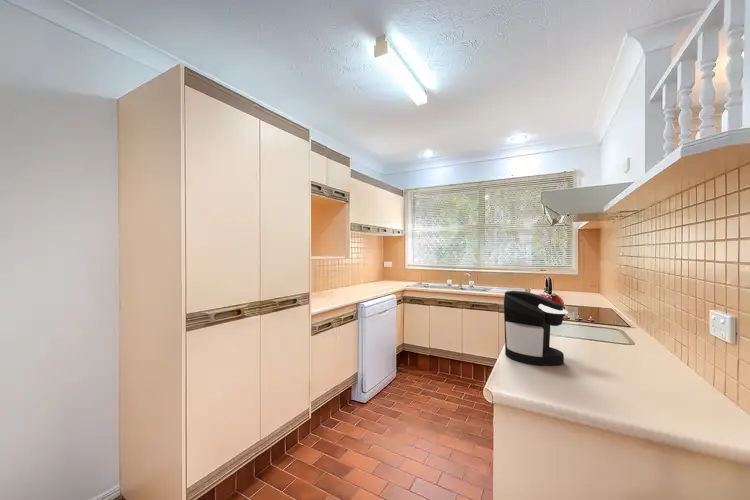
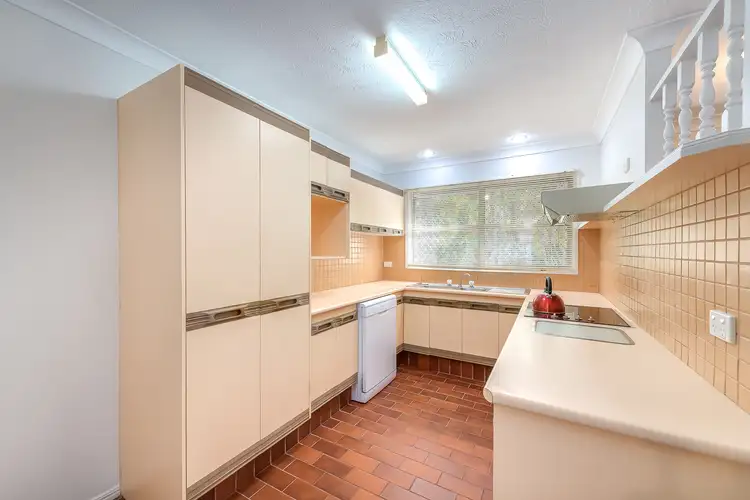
- coffee maker [503,290,569,367]
